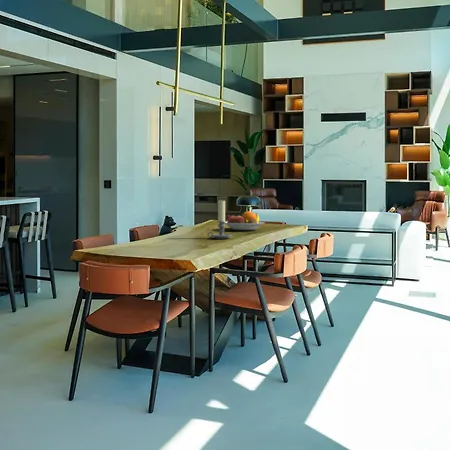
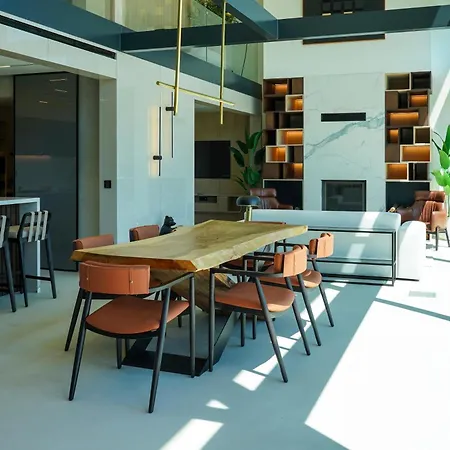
- fruit bowl [224,210,266,231]
- candle holder [207,200,233,240]
